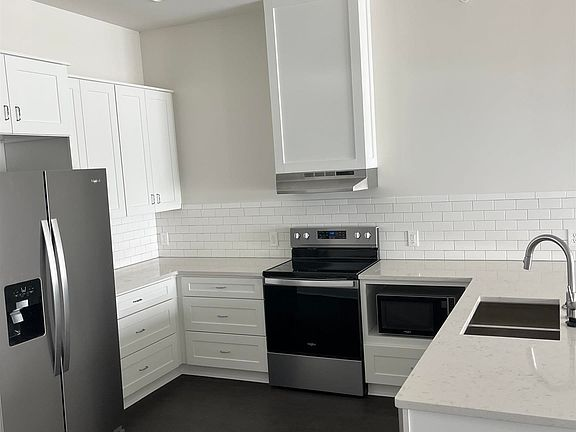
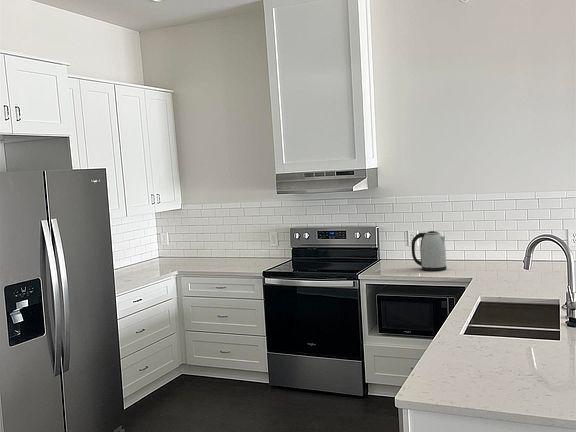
+ kettle [410,230,447,272]
